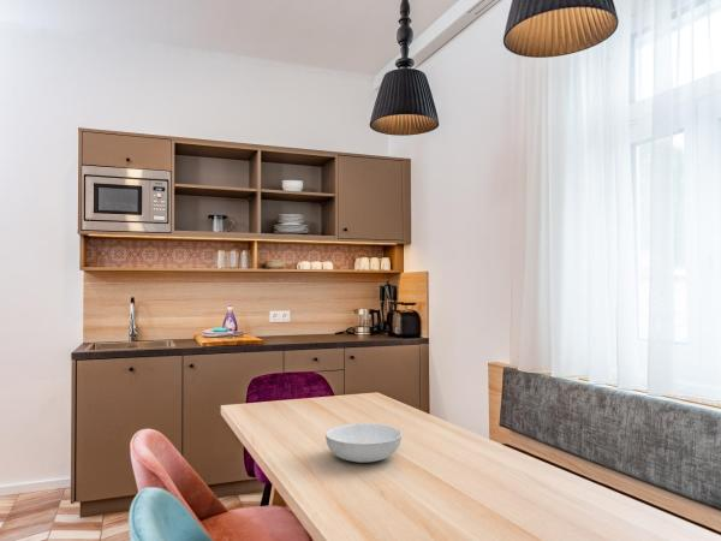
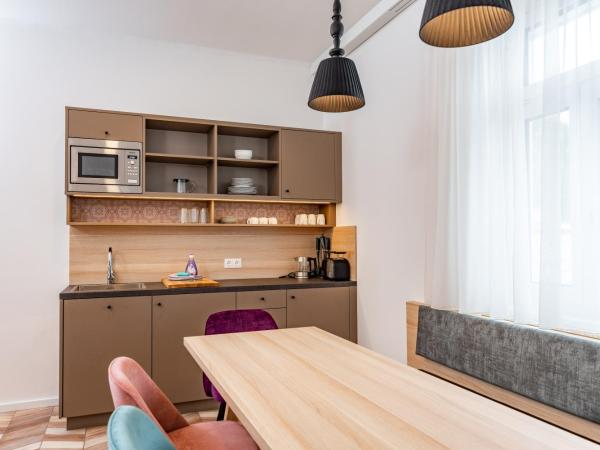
- serving bowl [324,422,403,464]
